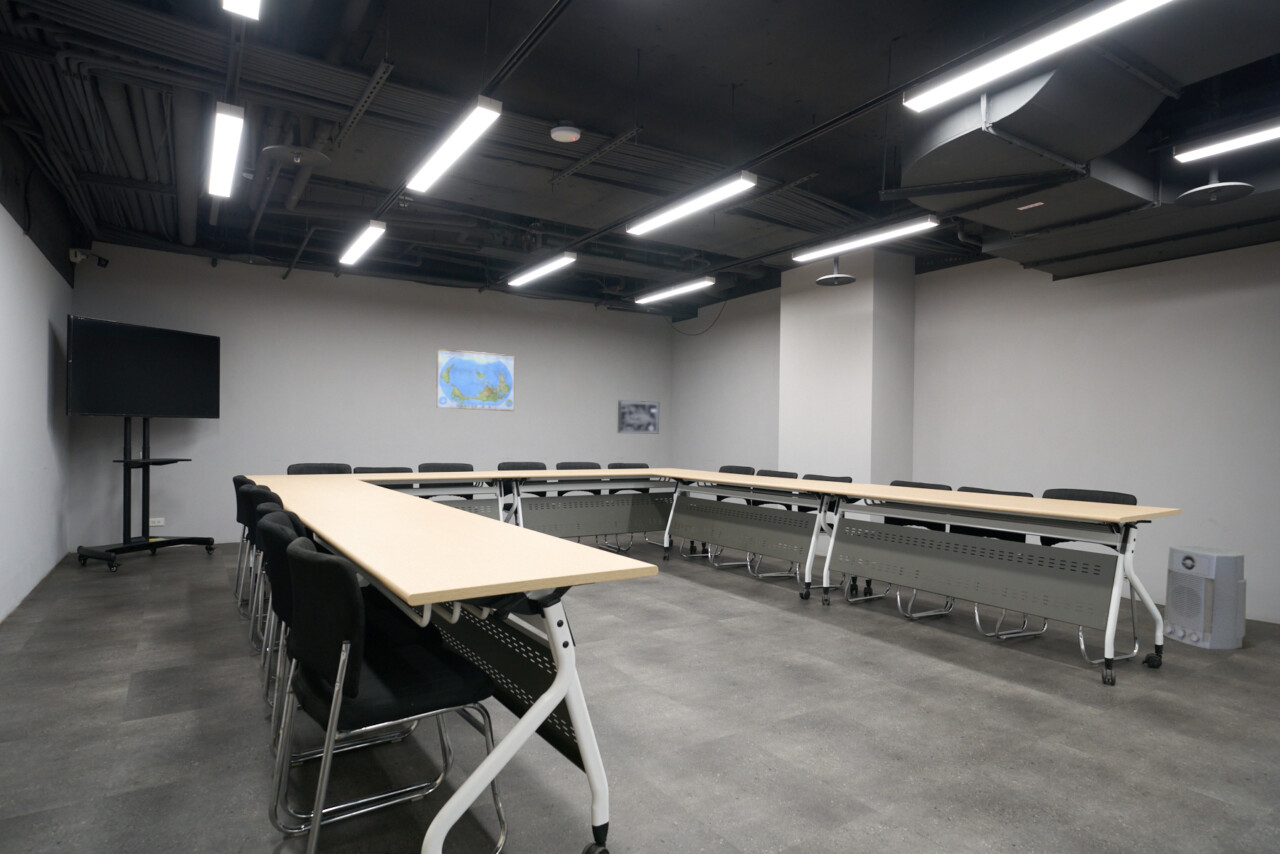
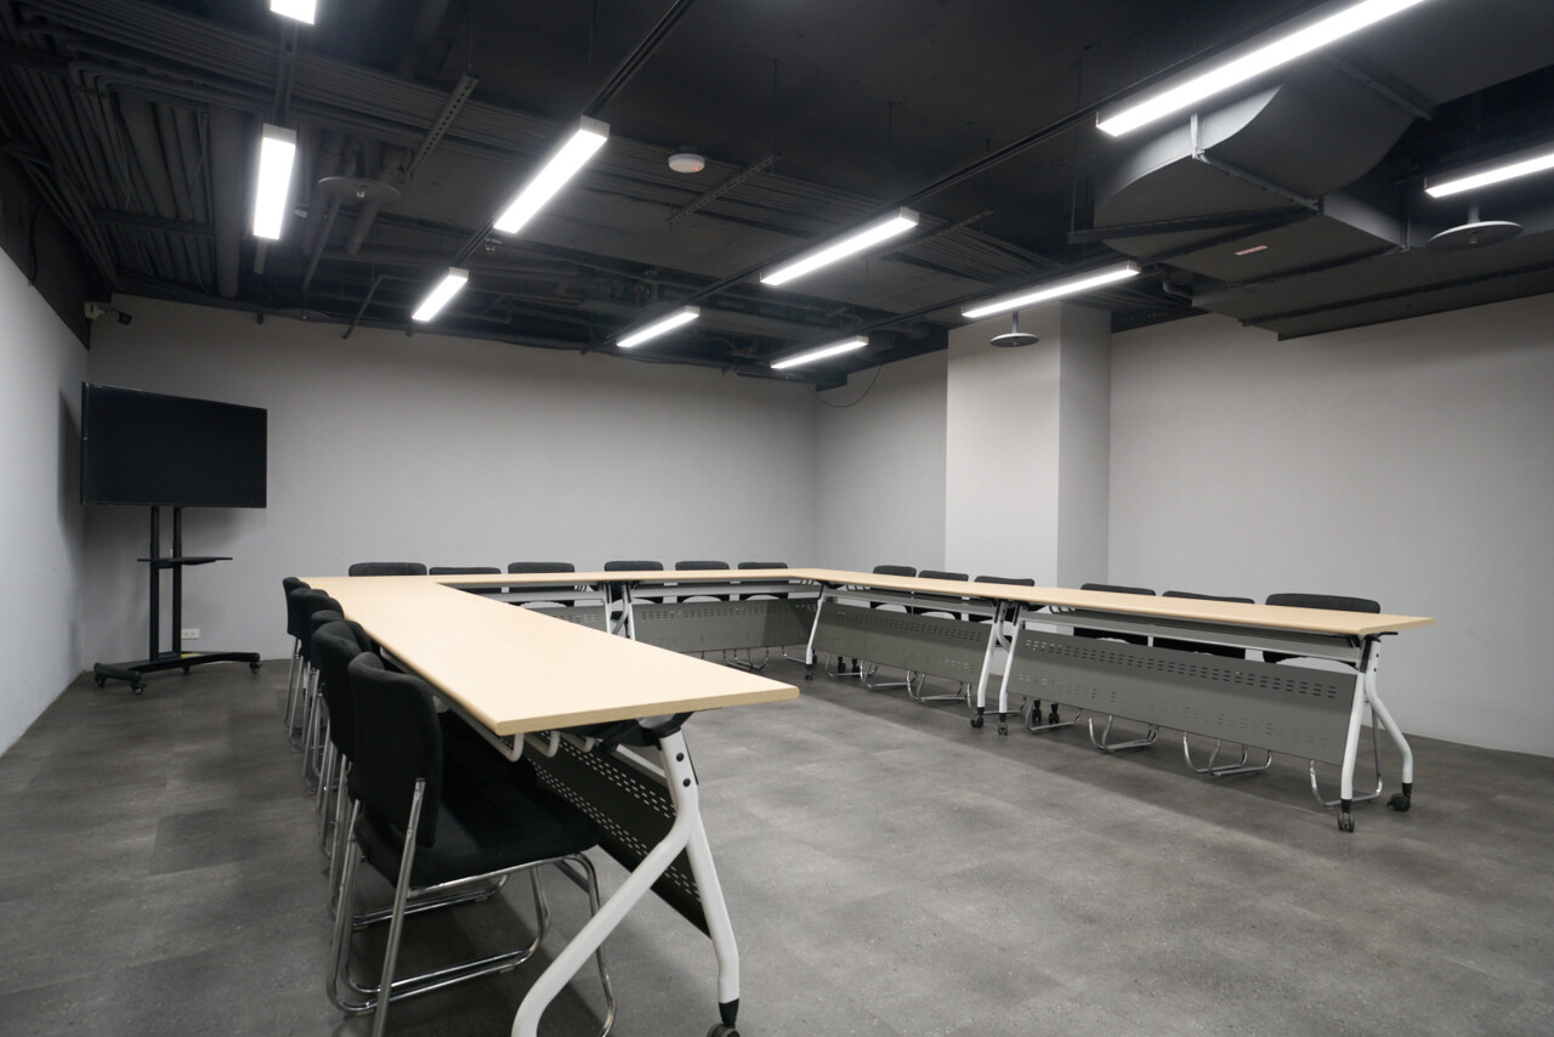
- air purifier [1163,545,1247,650]
- wall art [617,400,660,434]
- world map [435,348,516,412]
